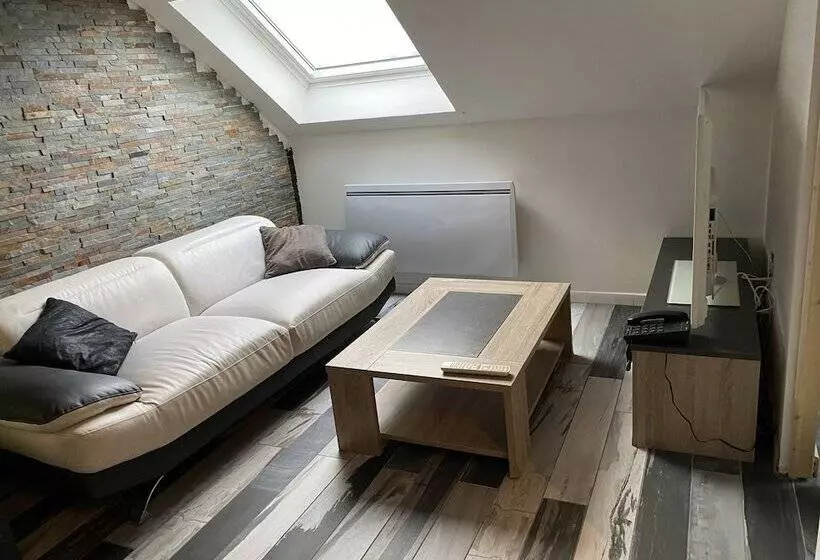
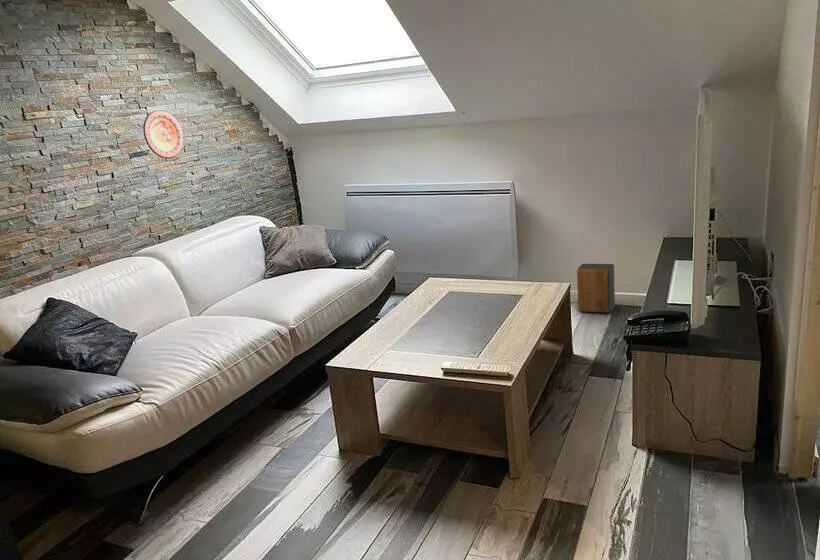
+ speaker [576,263,616,314]
+ decorative plate [142,109,184,160]
